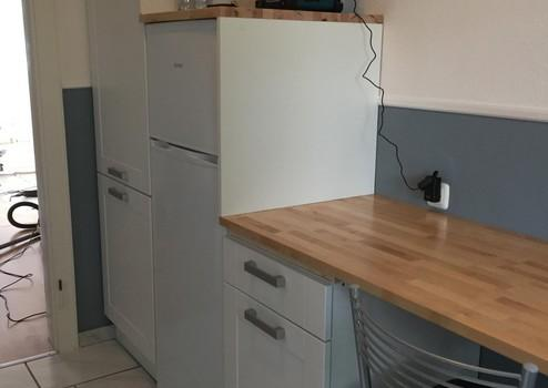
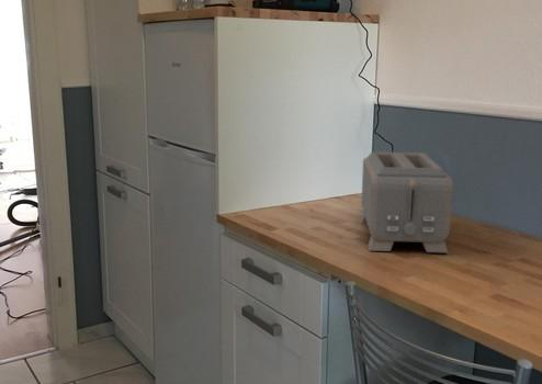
+ toaster [360,151,454,253]
